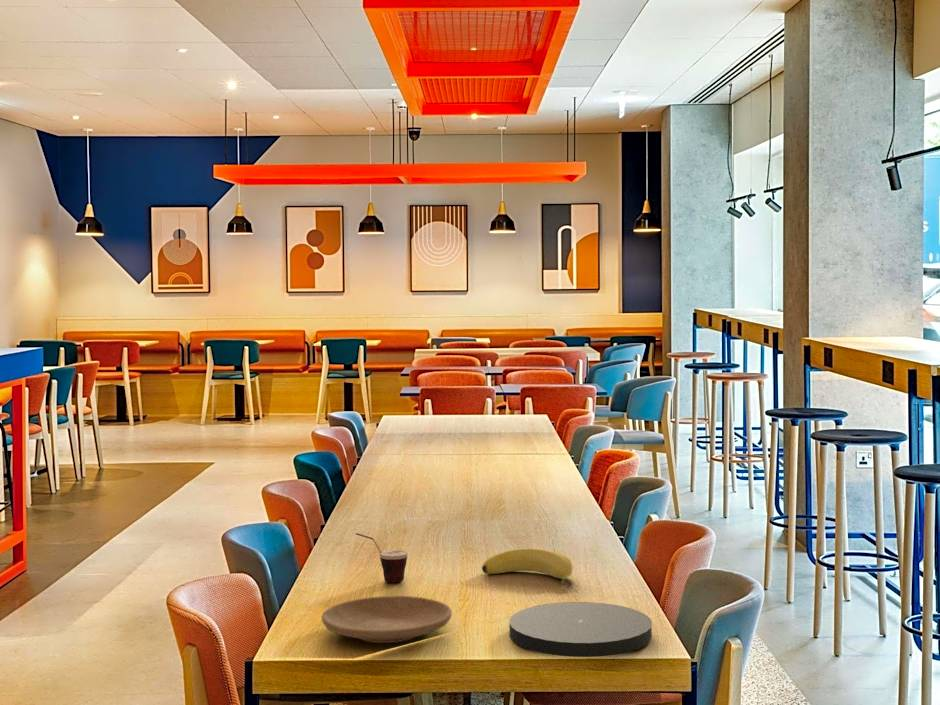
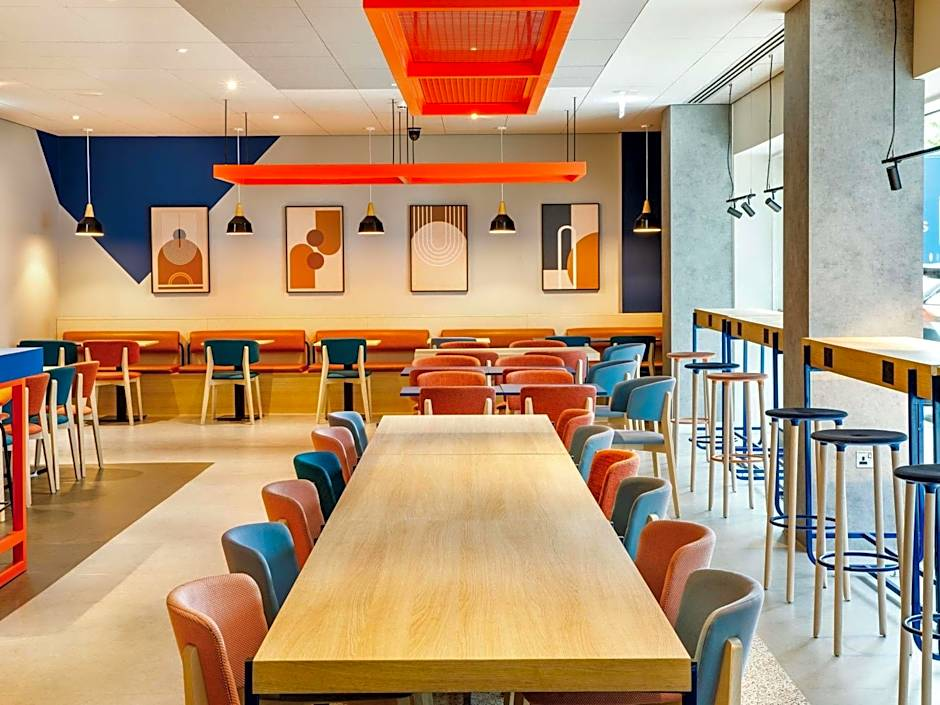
- plate [320,595,453,644]
- banana [481,547,574,588]
- cup [355,532,409,583]
- plate [508,601,653,658]
